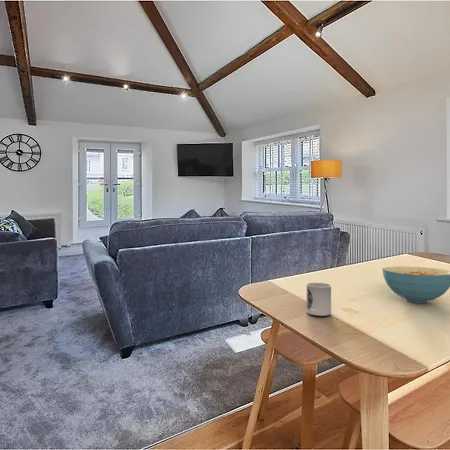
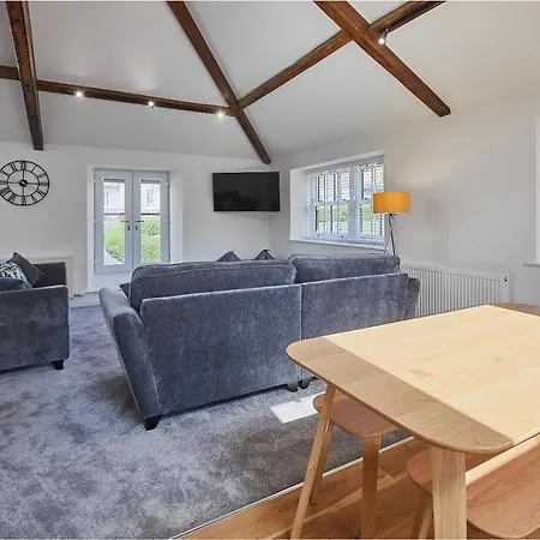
- cereal bowl [381,265,450,304]
- cup [306,282,332,317]
